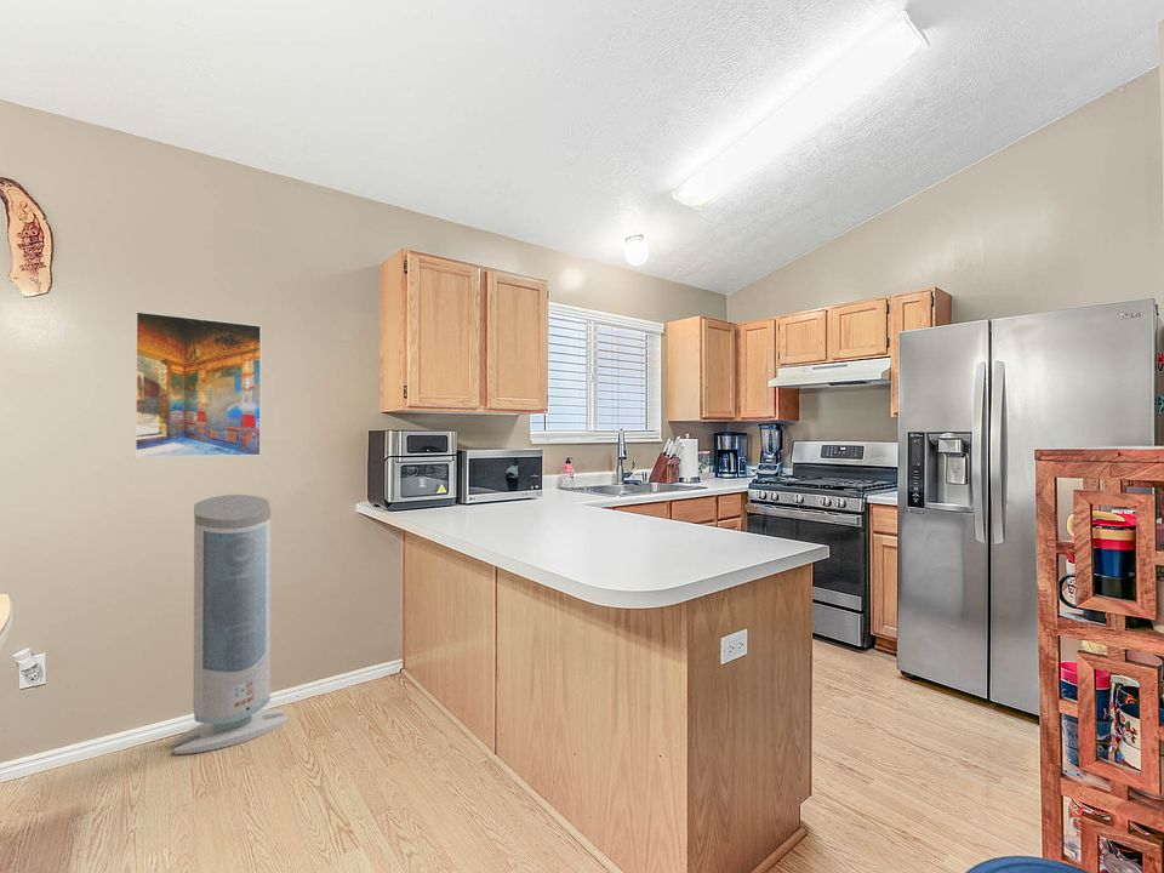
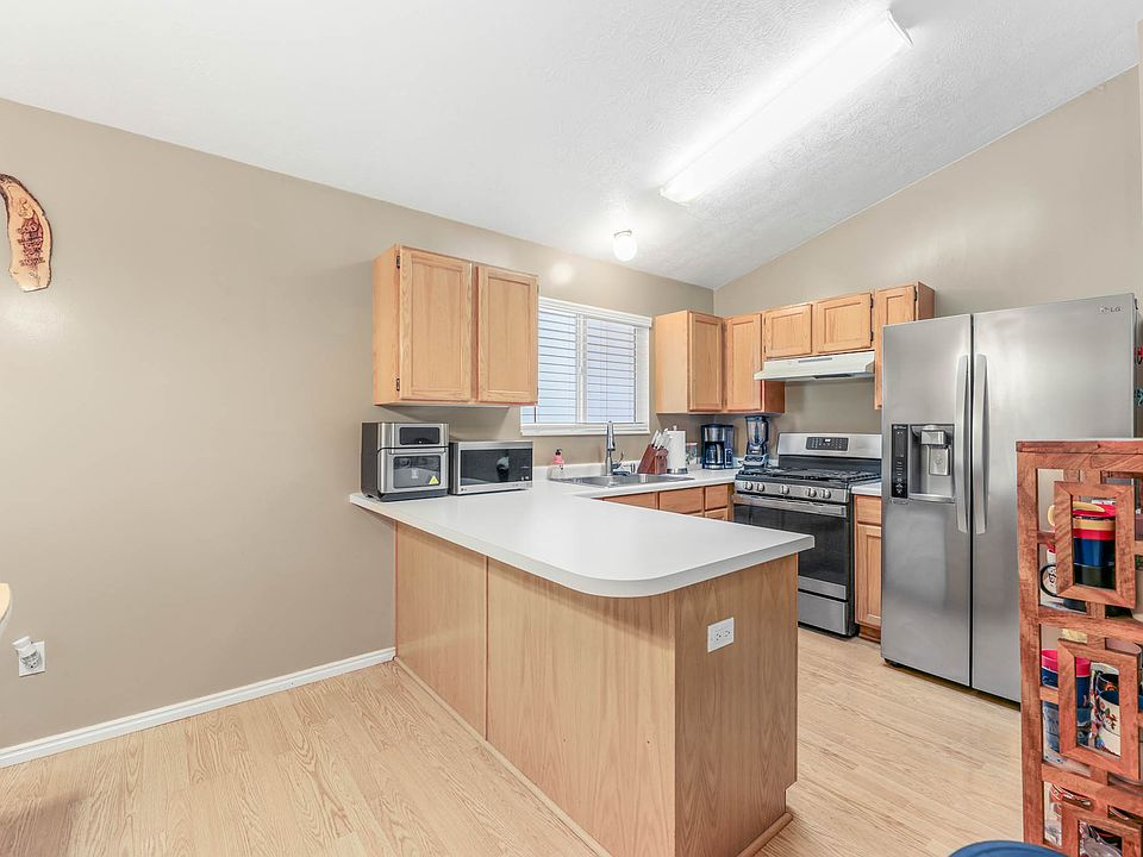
- air purifier [172,493,289,755]
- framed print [133,310,262,458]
